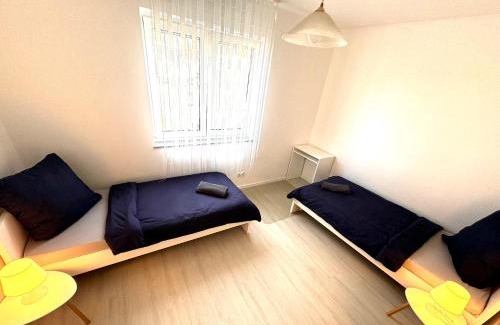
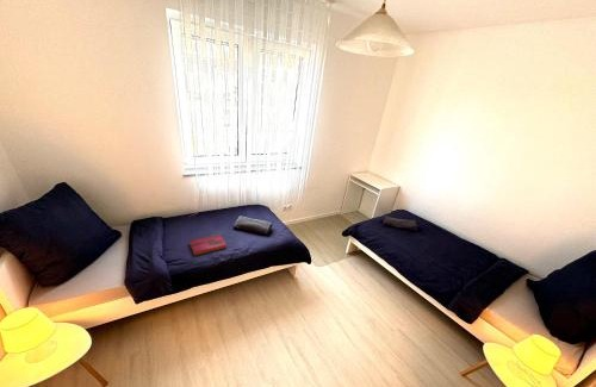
+ hardback book [188,232,228,256]
